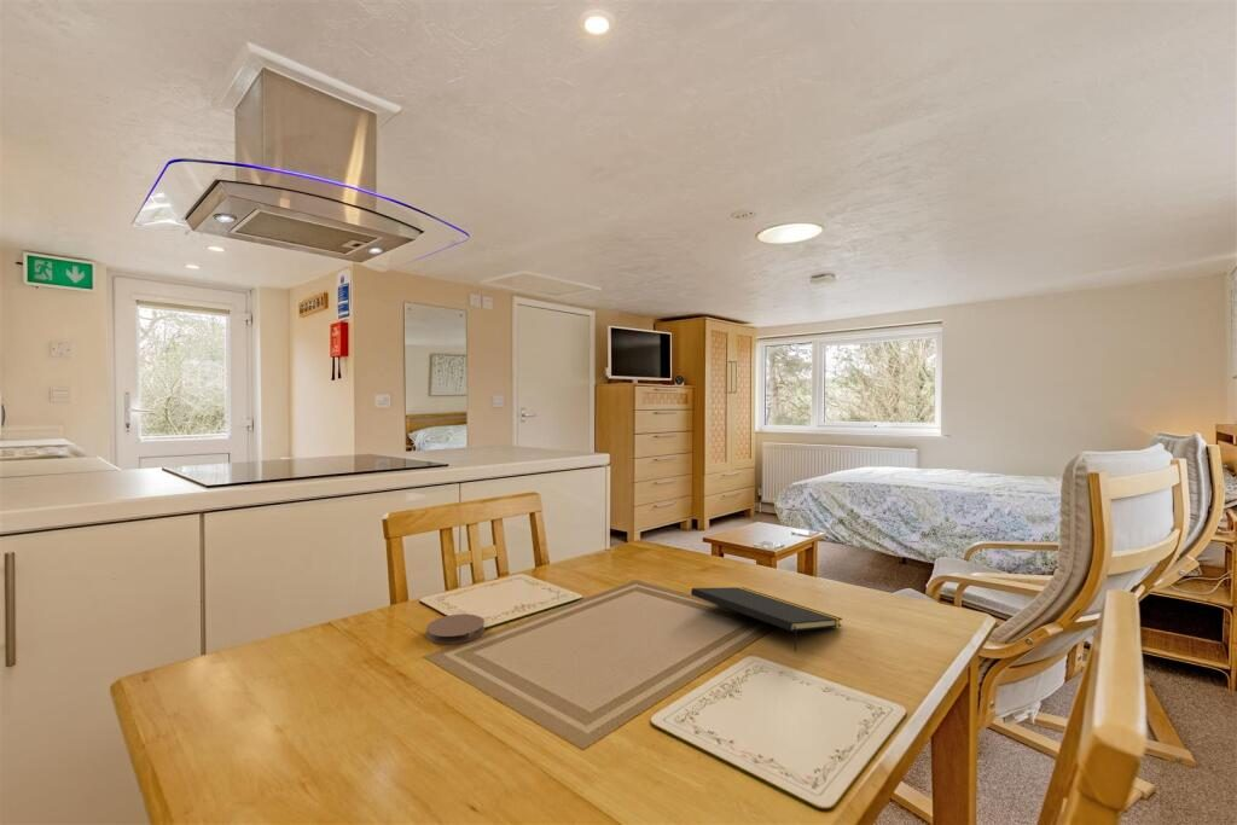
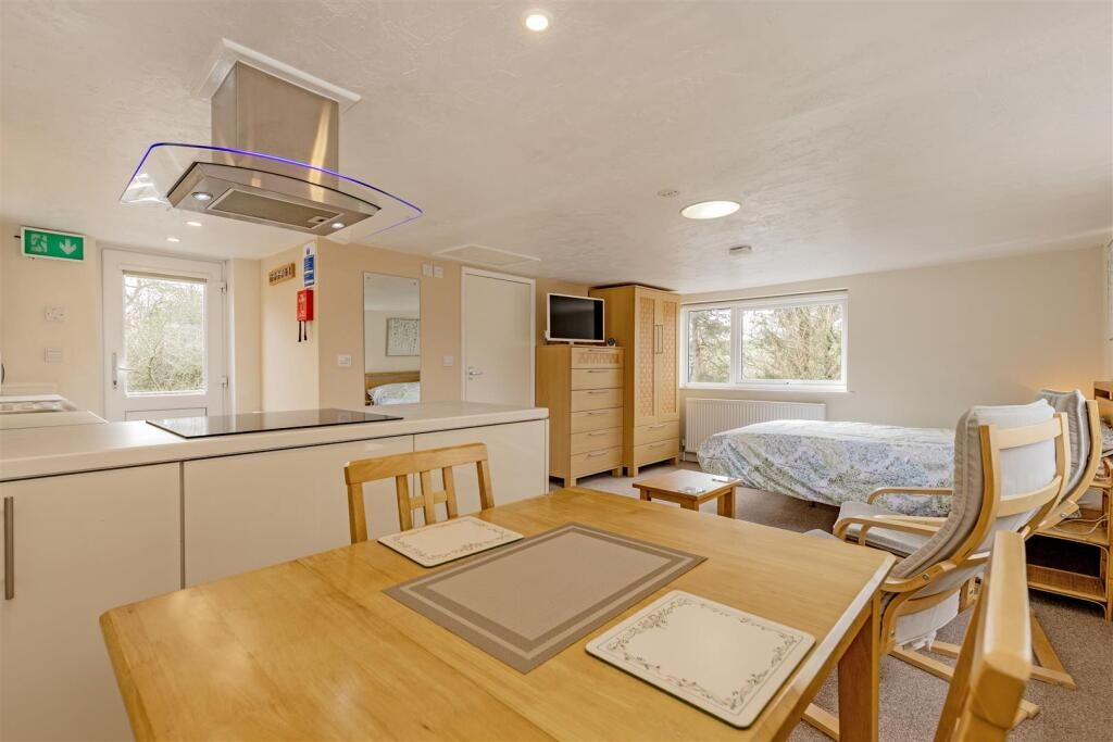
- notepad [690,586,843,652]
- coaster [425,612,486,645]
